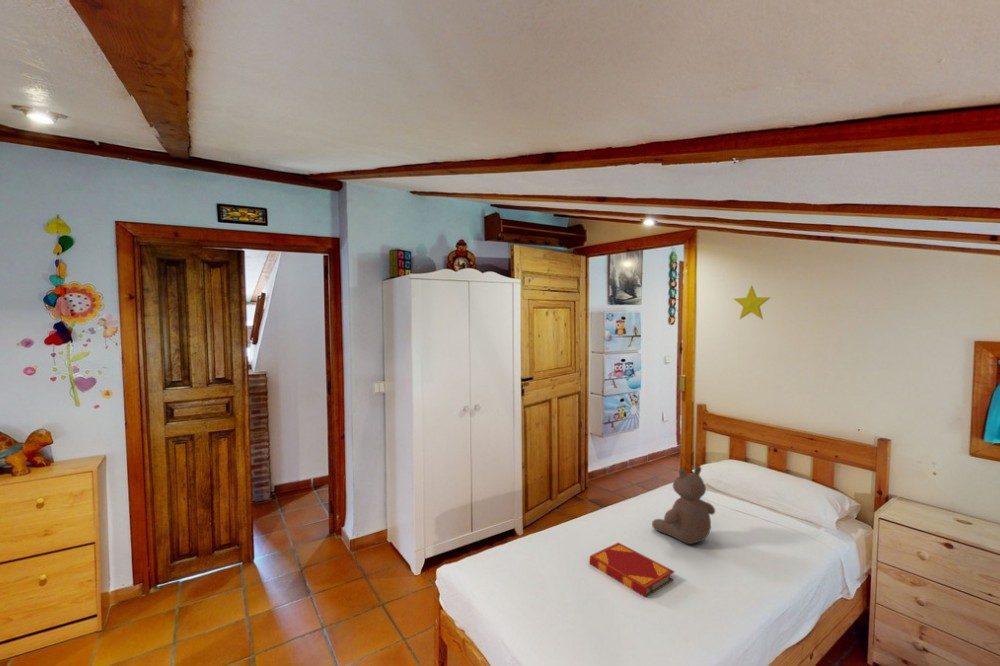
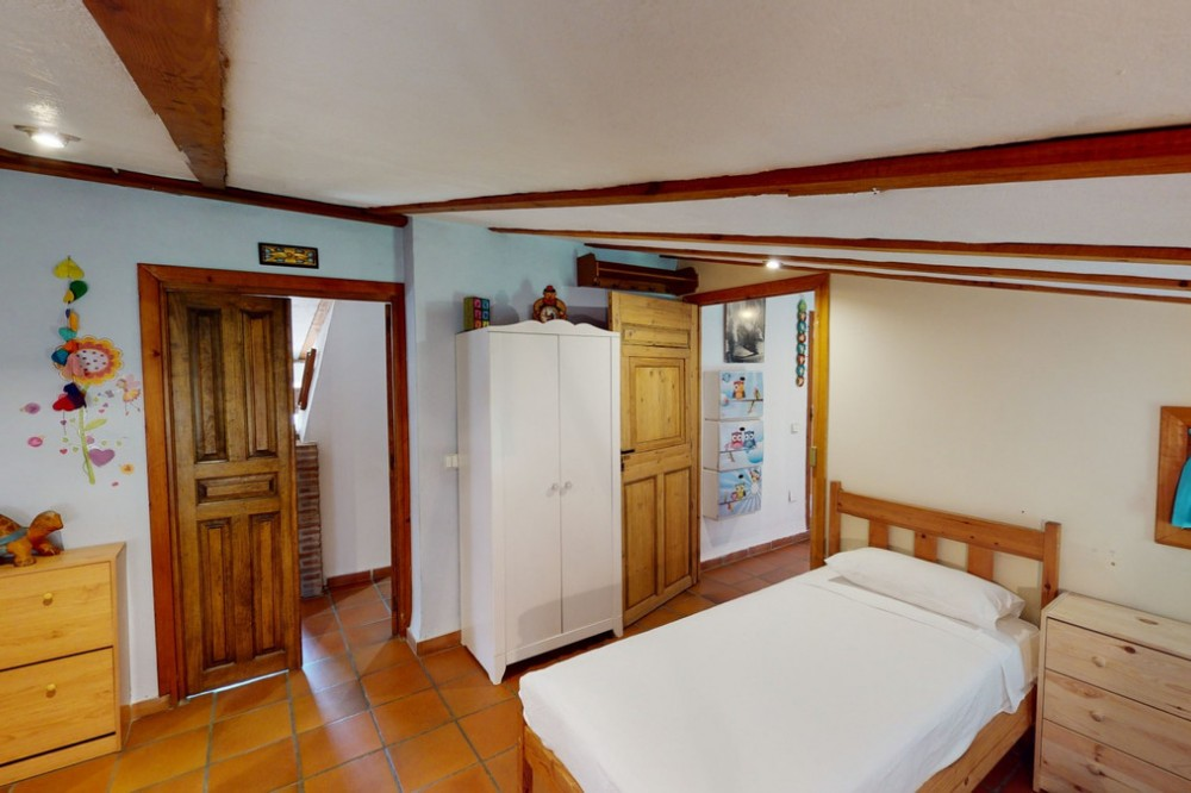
- bear [651,465,716,545]
- hardback book [588,542,675,599]
- decorative star [733,284,772,320]
